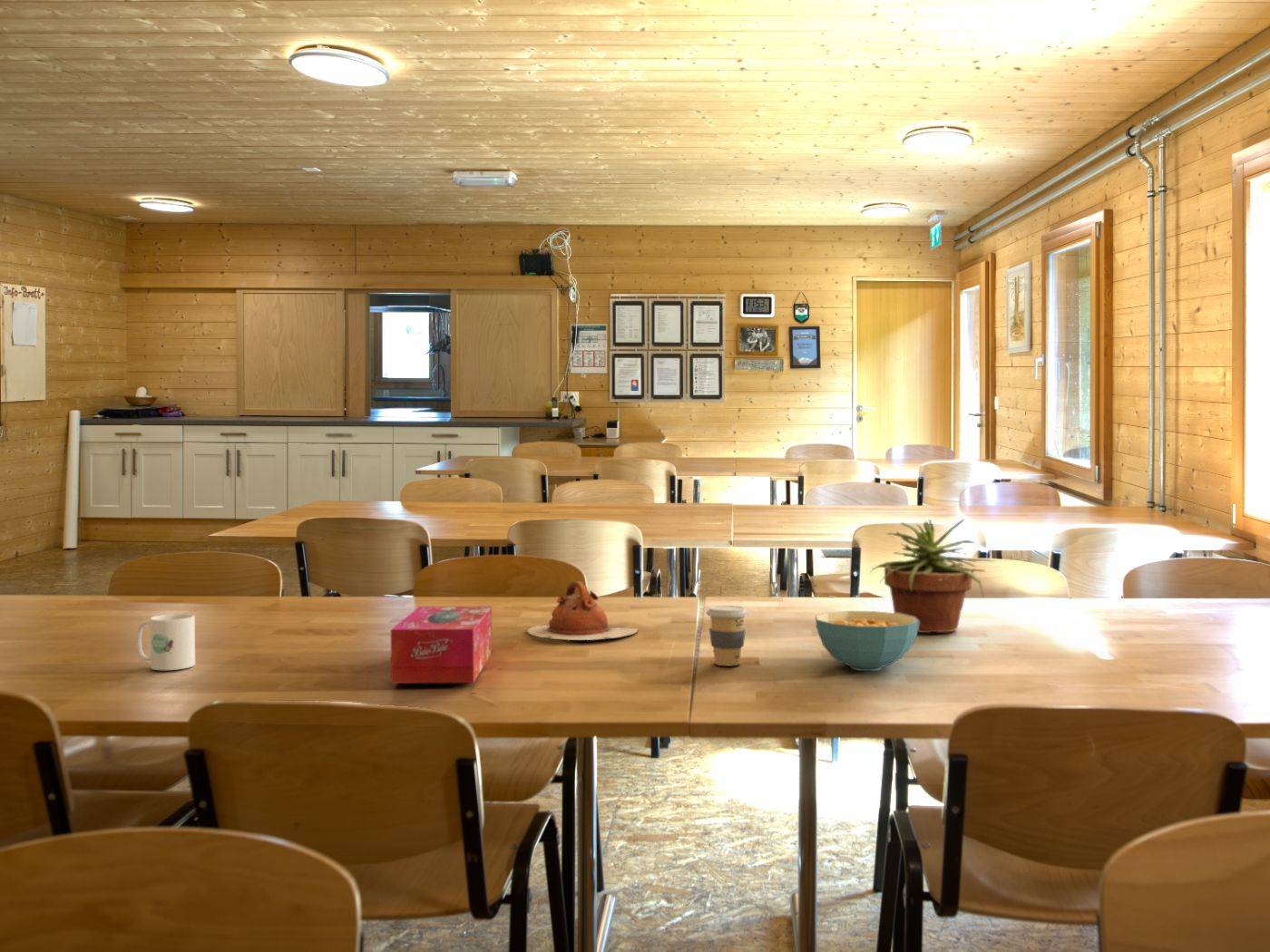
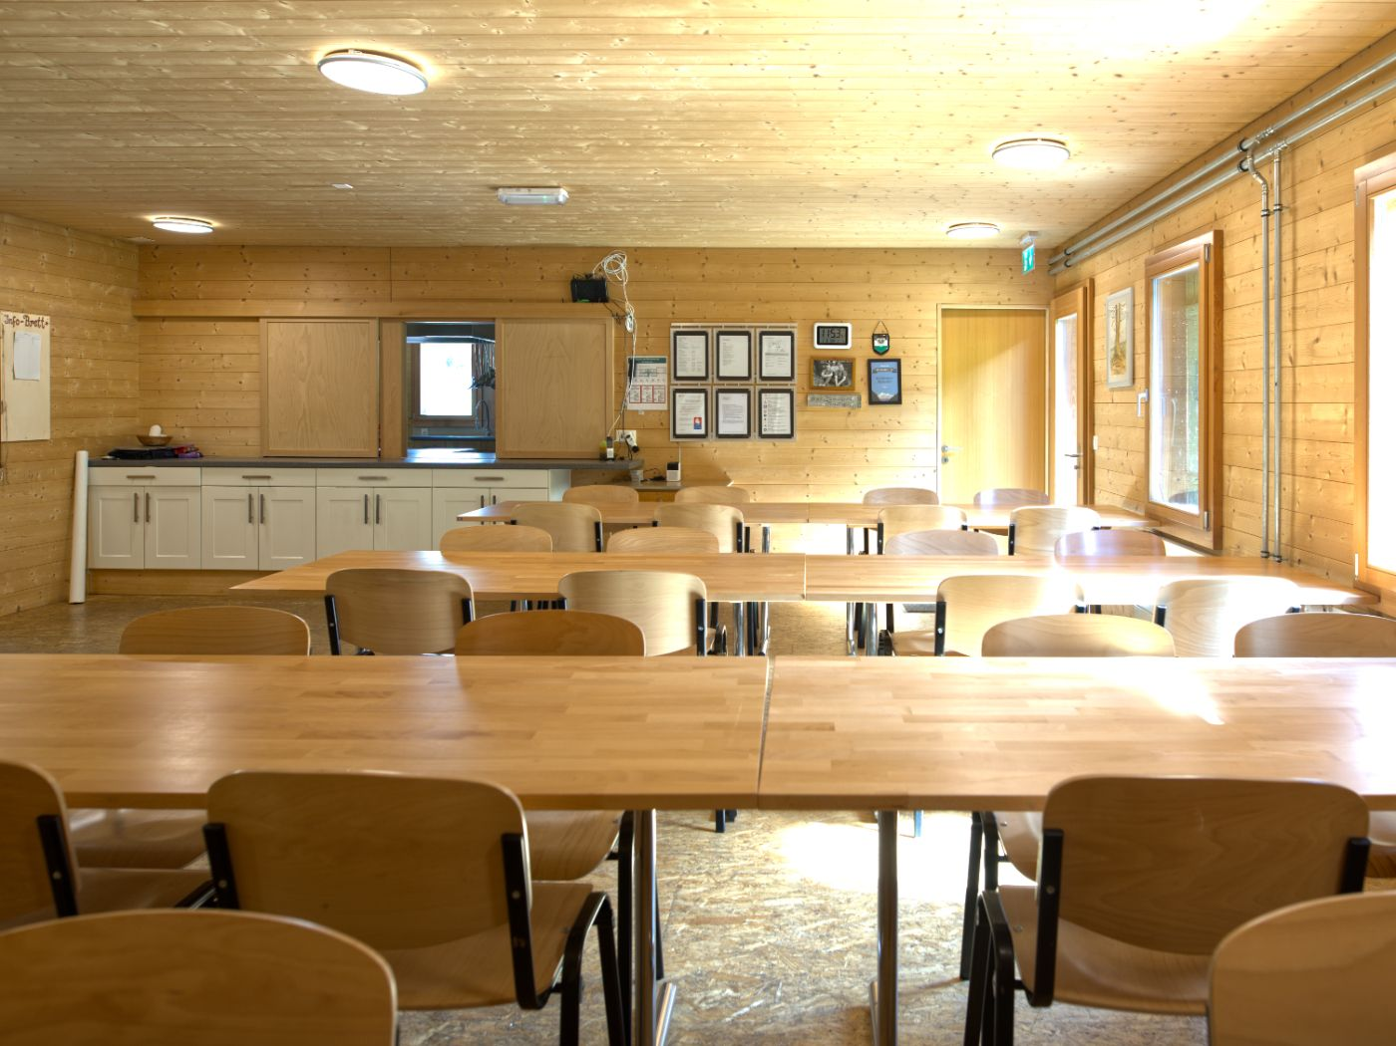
- coffee cup [706,605,749,666]
- tissue box [390,606,493,685]
- teapot [526,580,639,641]
- mug [135,613,196,671]
- cereal bowl [814,610,919,672]
- potted plant [870,518,994,634]
